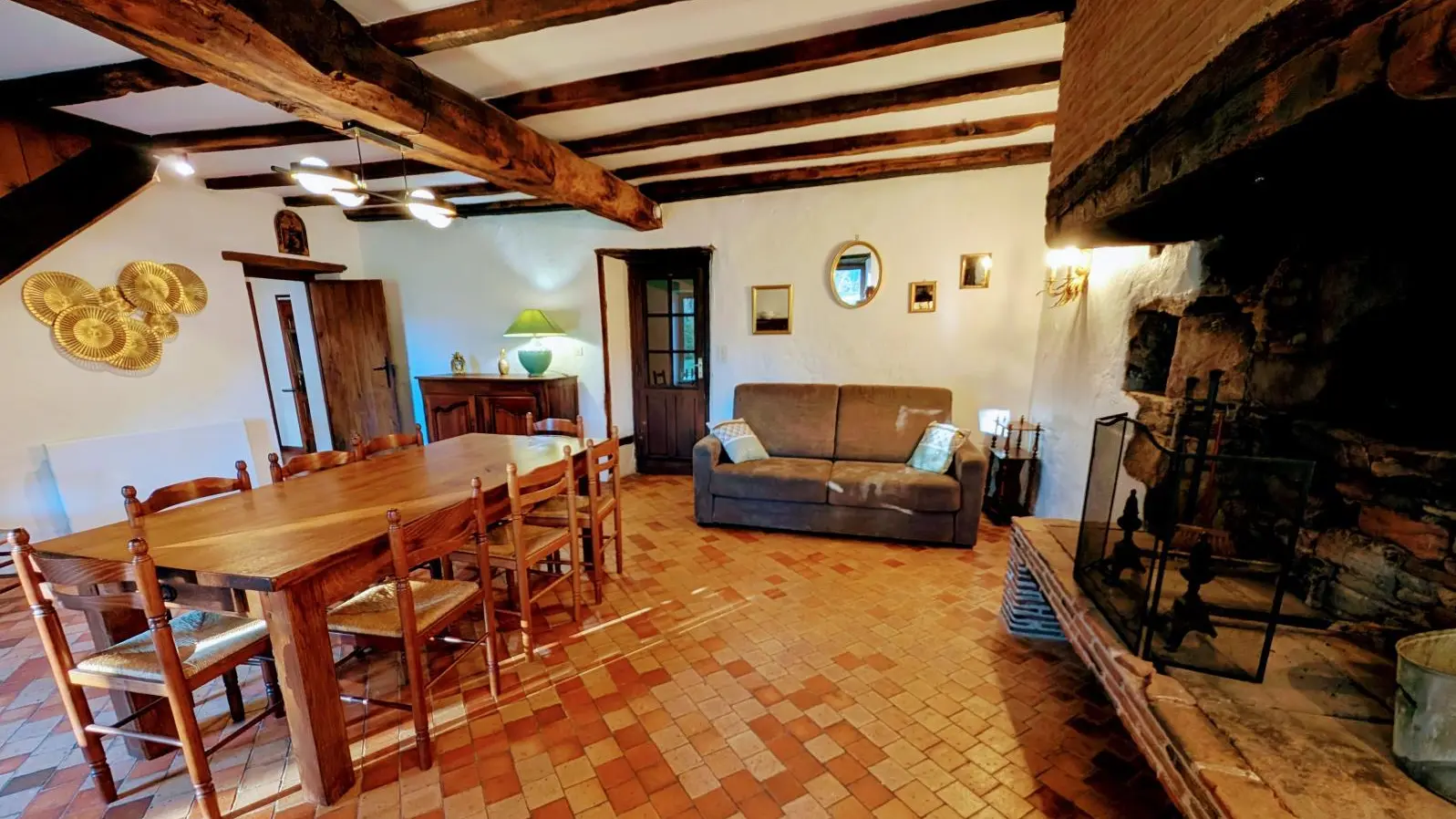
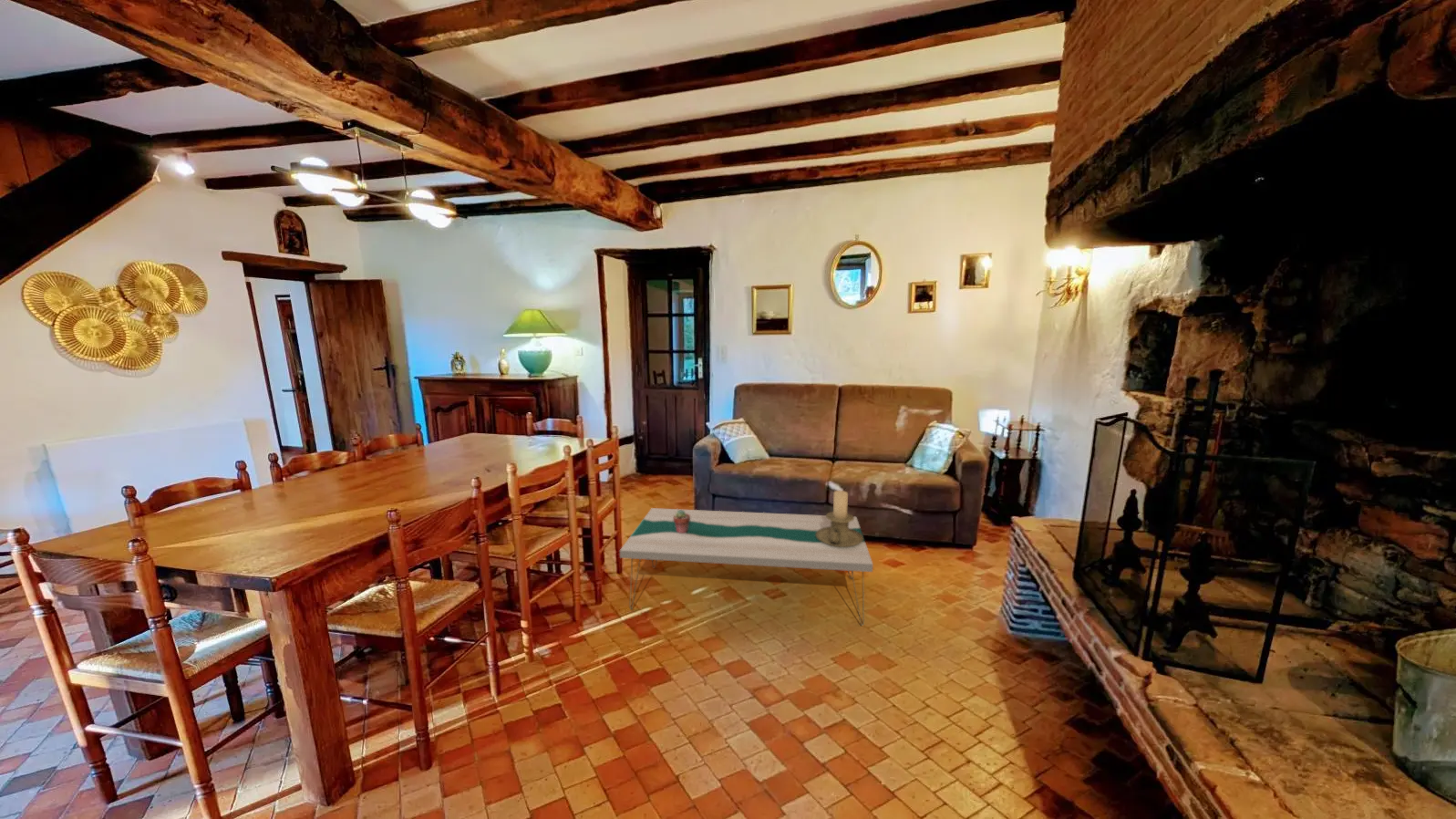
+ candle holder [816,490,864,547]
+ coffee table [619,507,873,627]
+ potted succulent [673,509,690,534]
